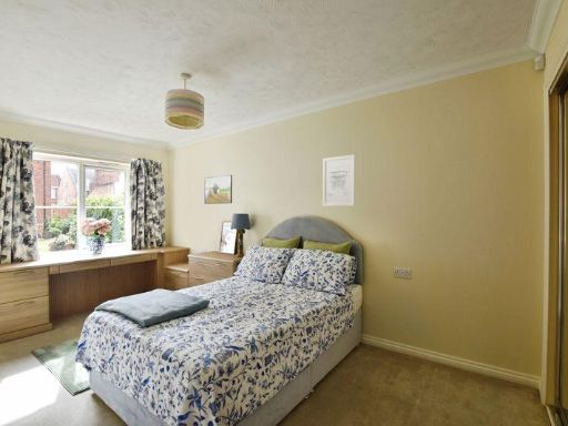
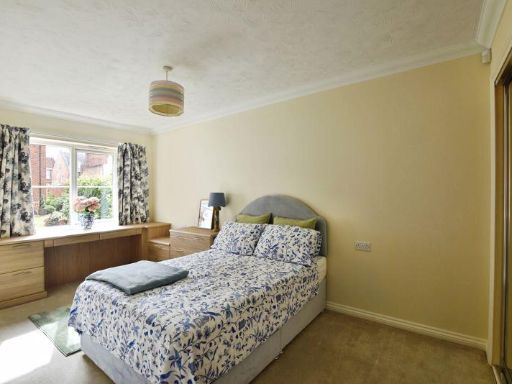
- wall art [322,154,356,207]
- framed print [203,174,233,205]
